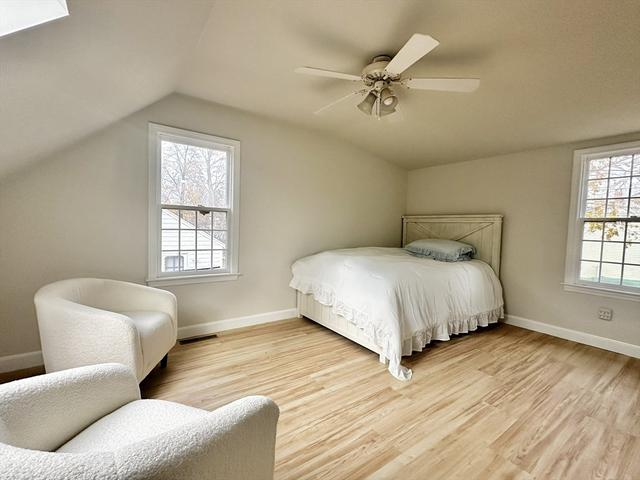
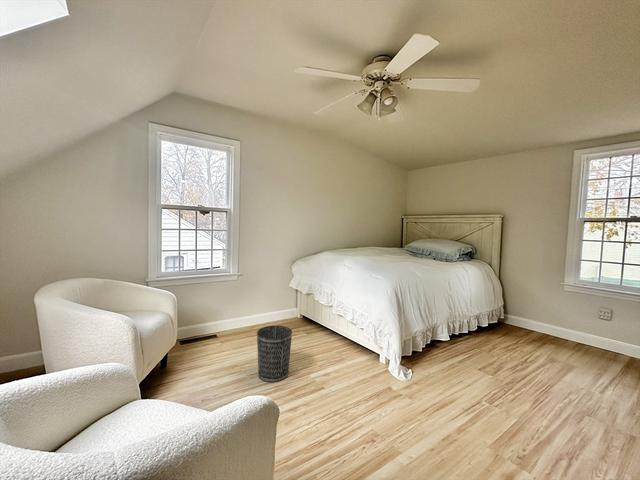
+ wastebasket [256,325,293,383]
